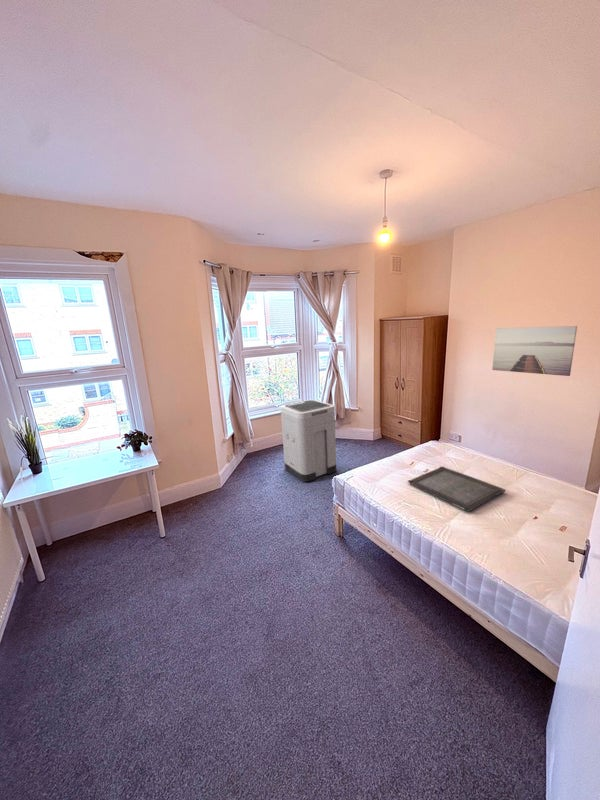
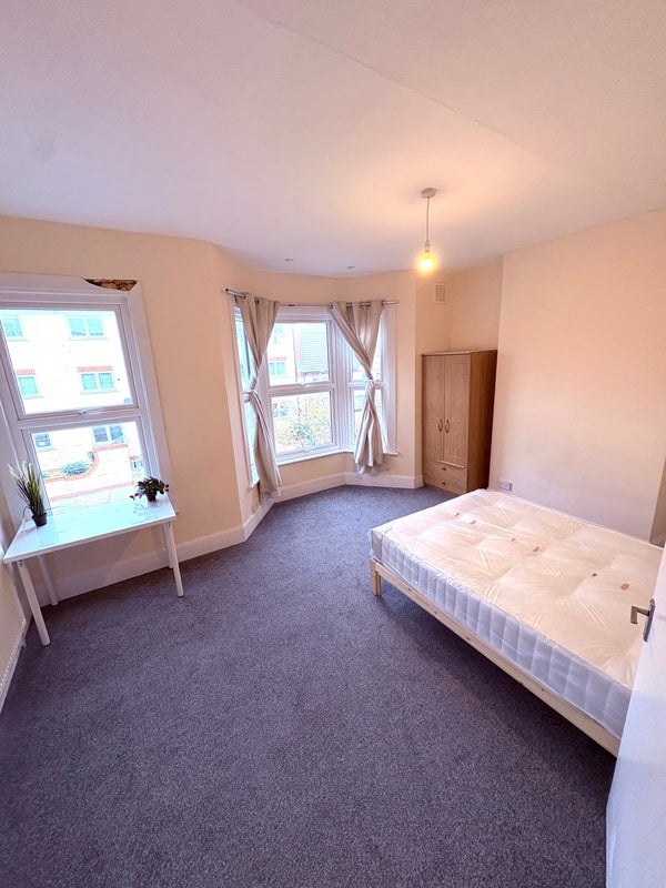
- wall art [491,325,578,377]
- trash can [280,399,337,483]
- serving tray [407,465,507,513]
